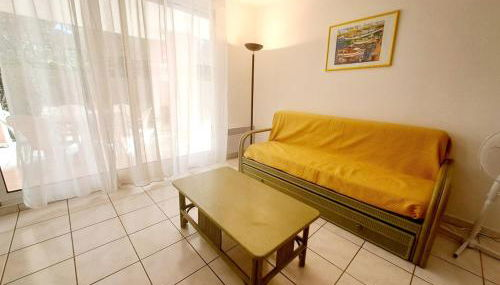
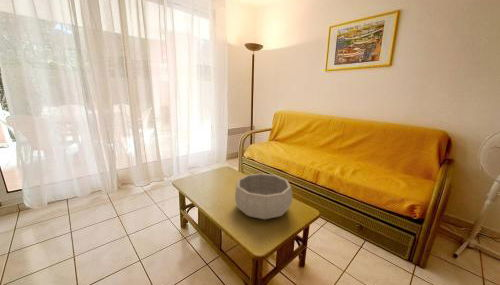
+ decorative bowl [234,172,294,221]
